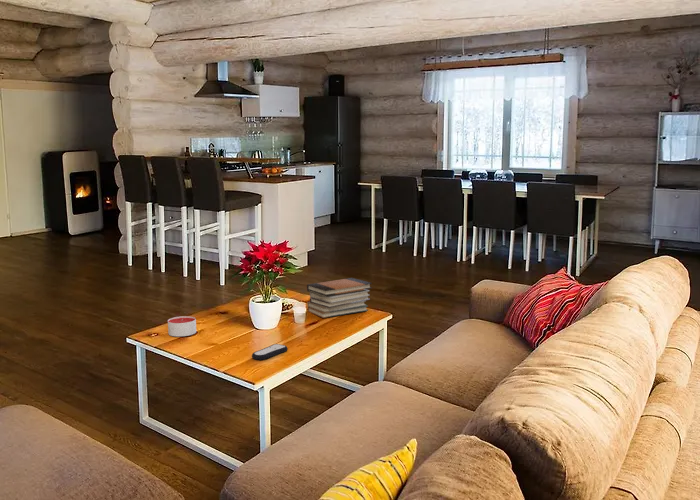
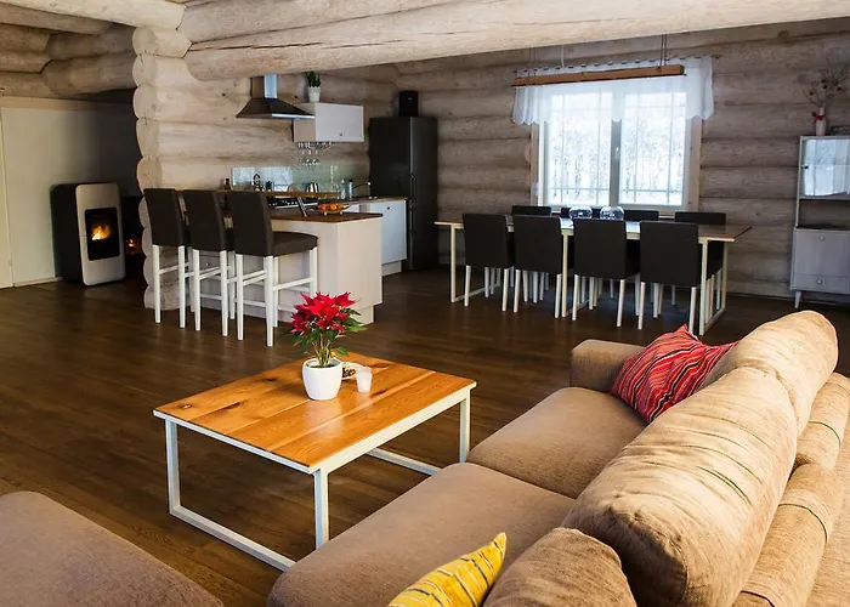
- remote control [251,343,289,361]
- book stack [306,277,373,319]
- candle [167,315,197,338]
